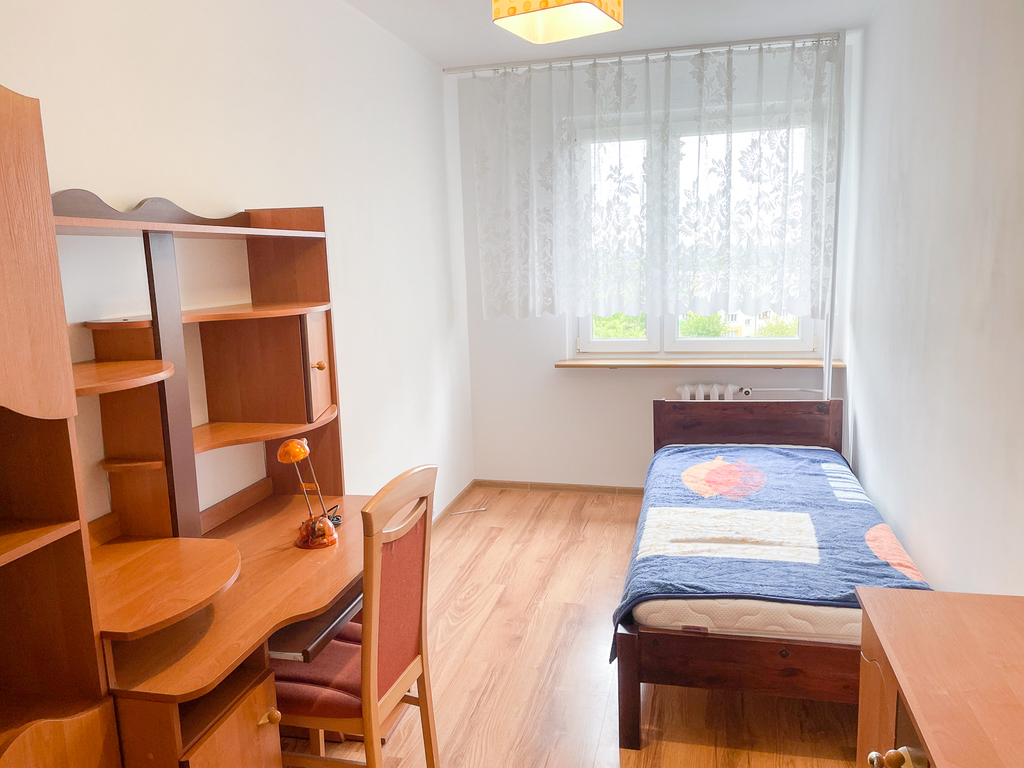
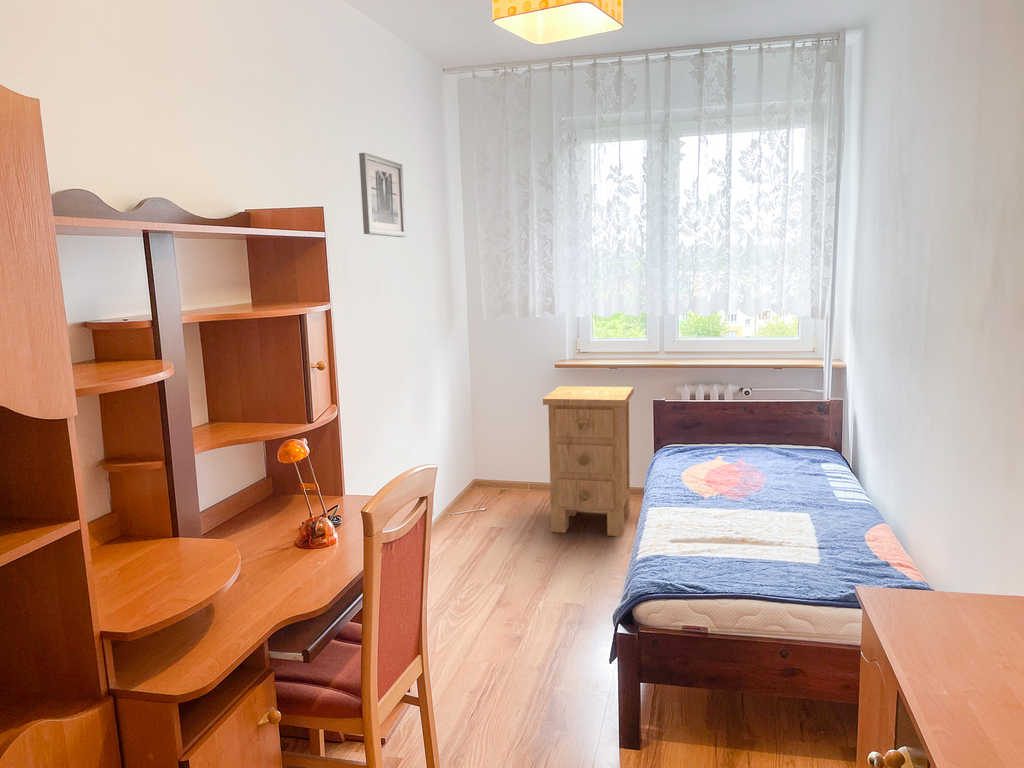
+ nightstand [542,385,635,537]
+ wall art [358,152,407,238]
